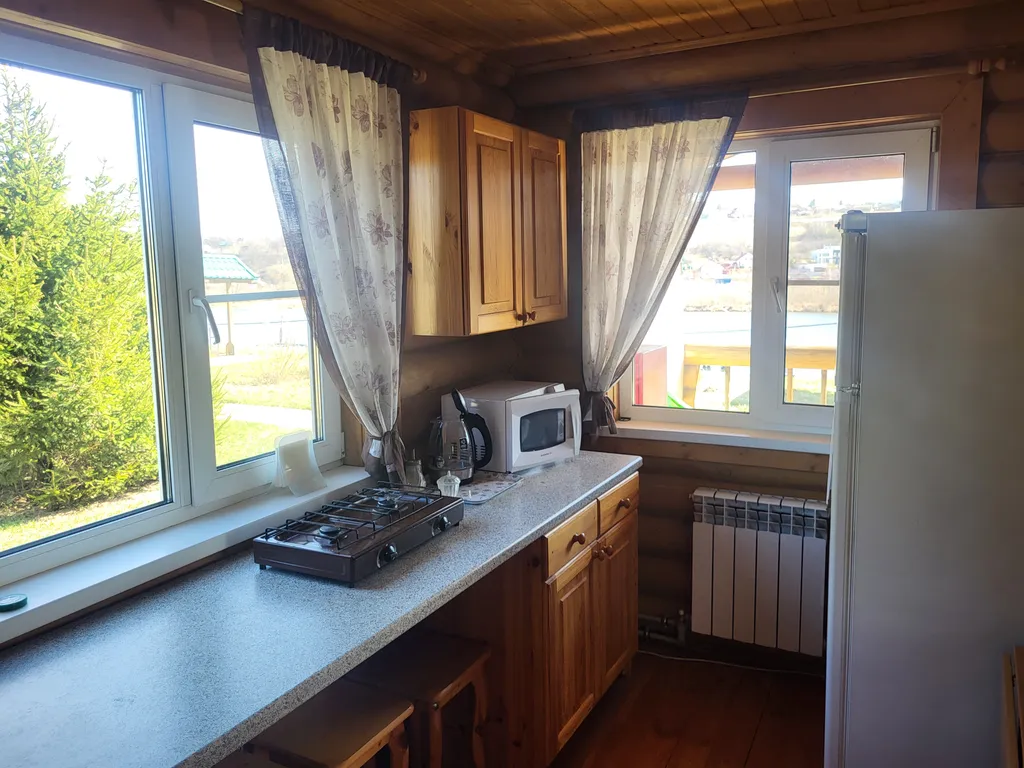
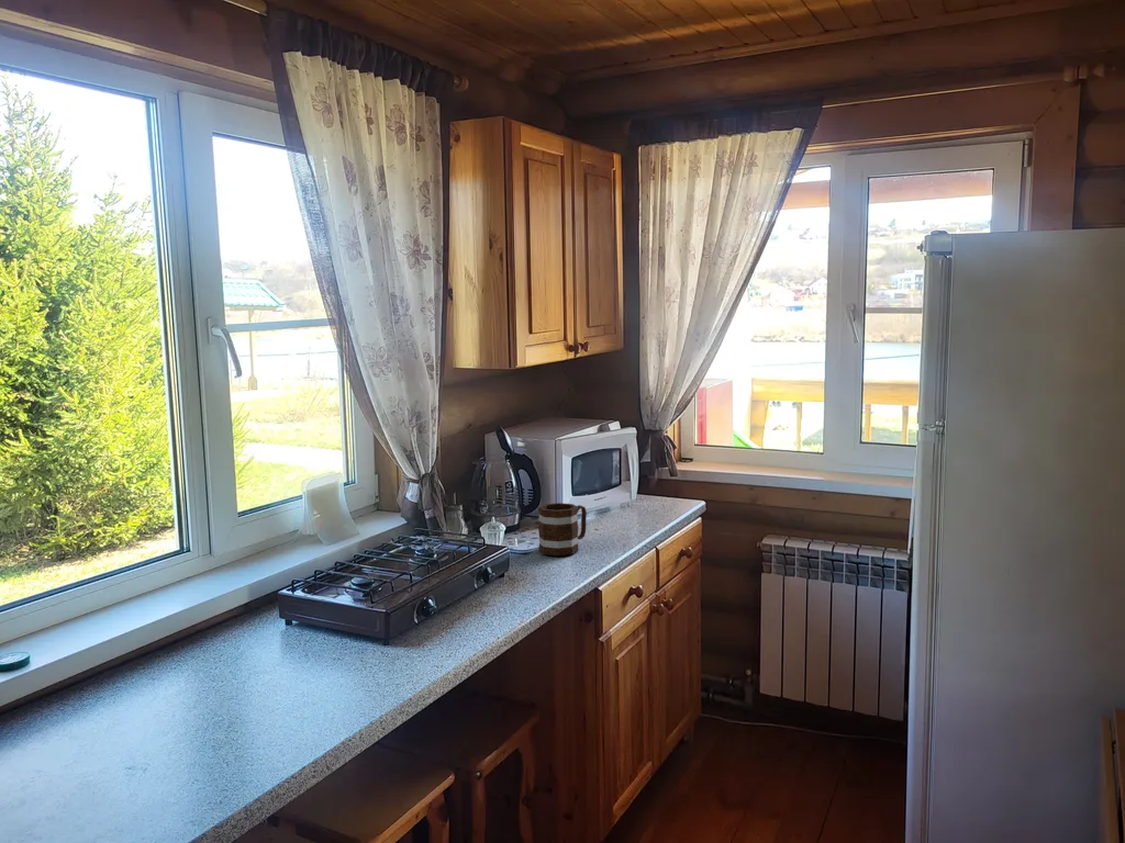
+ mug [537,502,588,557]
